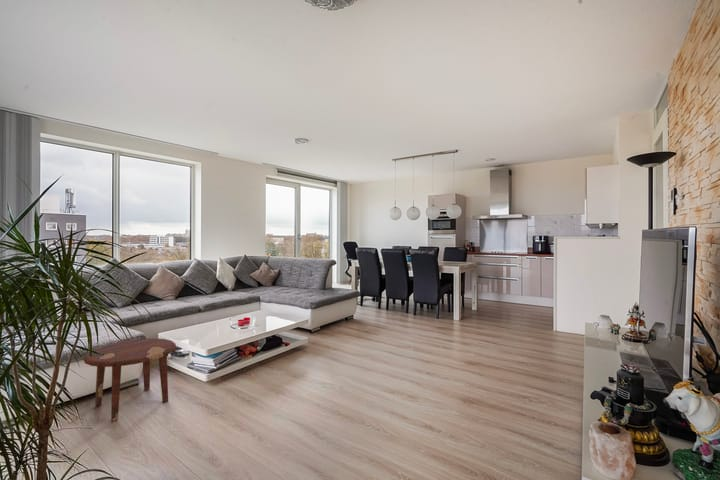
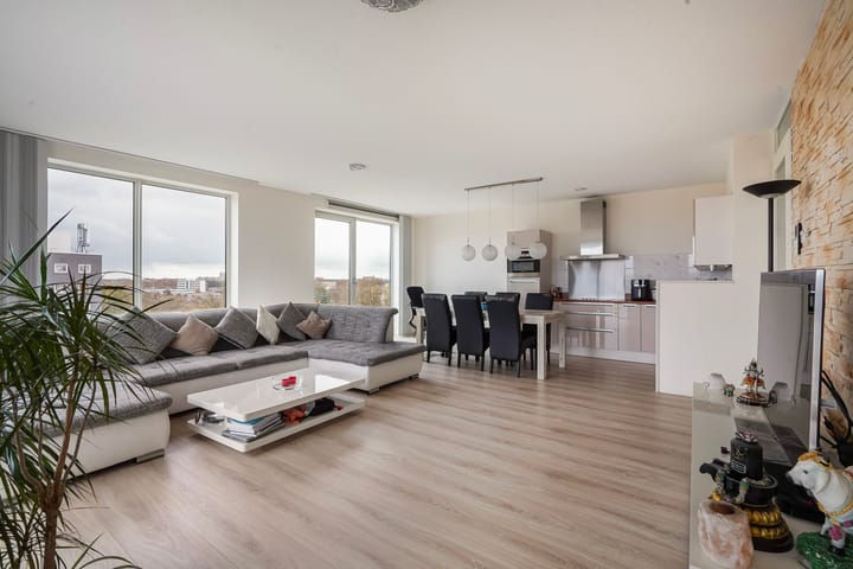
- side table [82,337,177,422]
